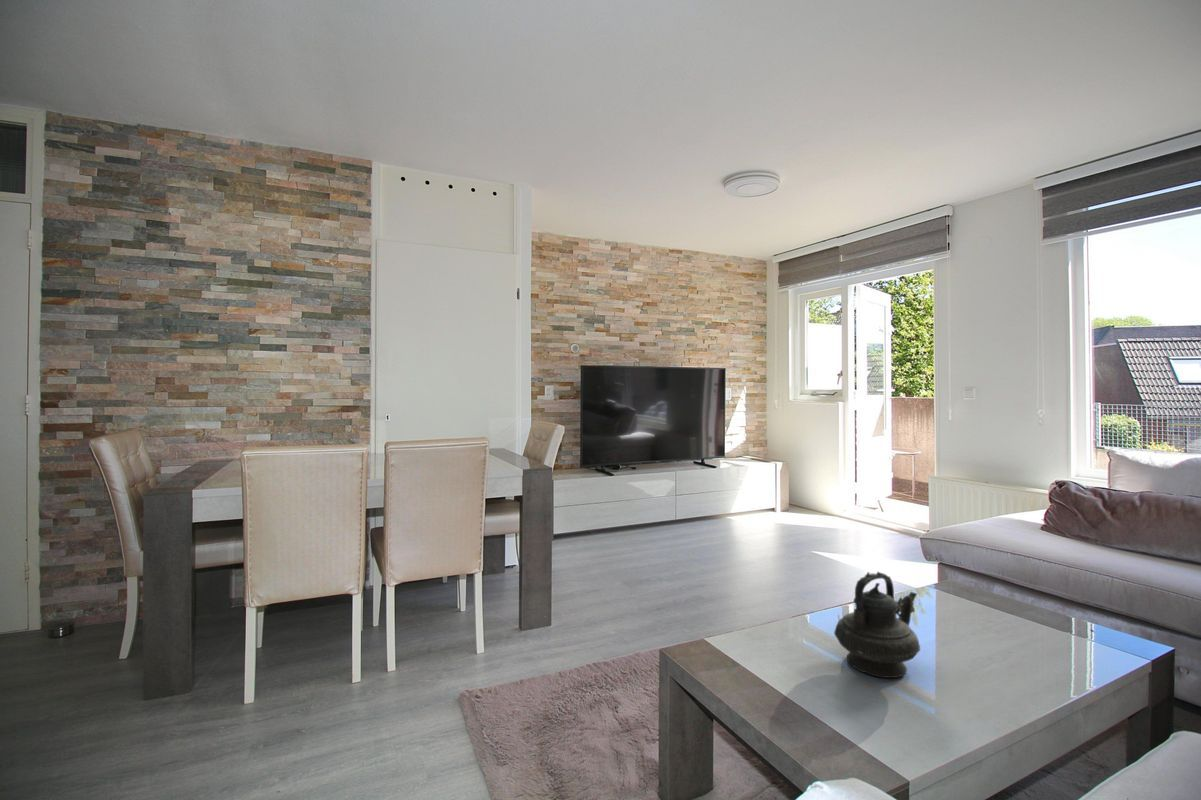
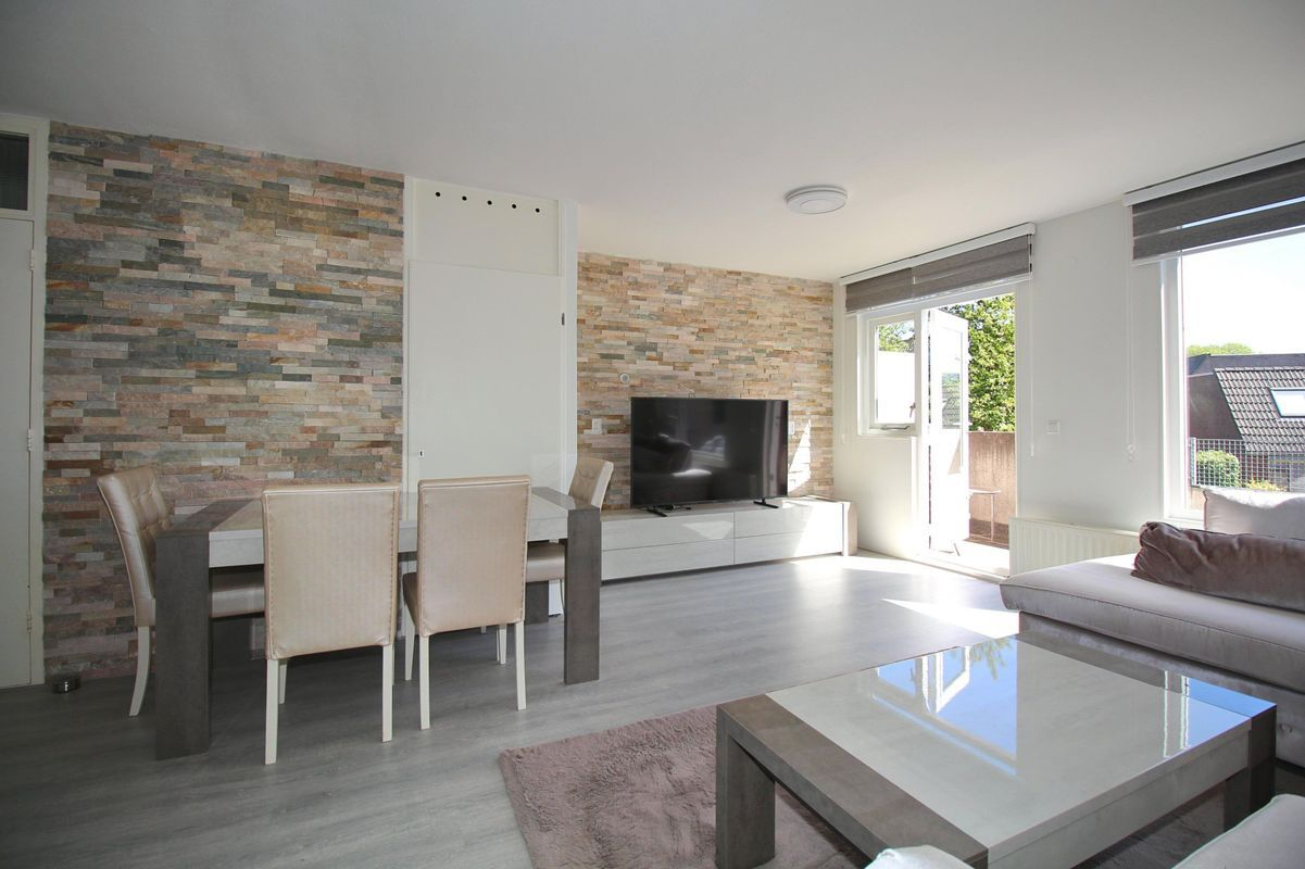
- teapot [833,571,921,679]
